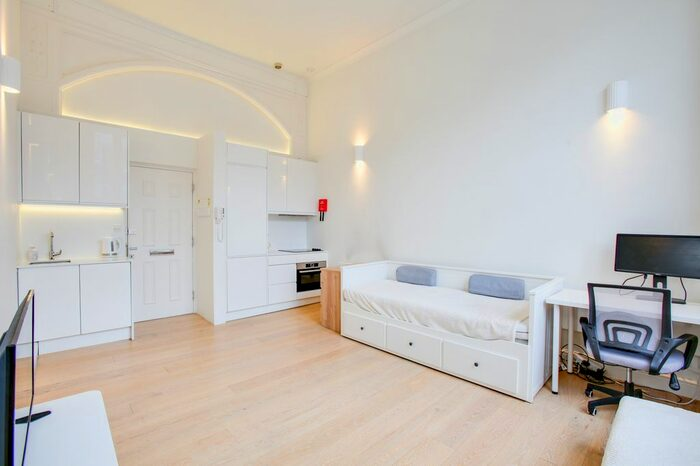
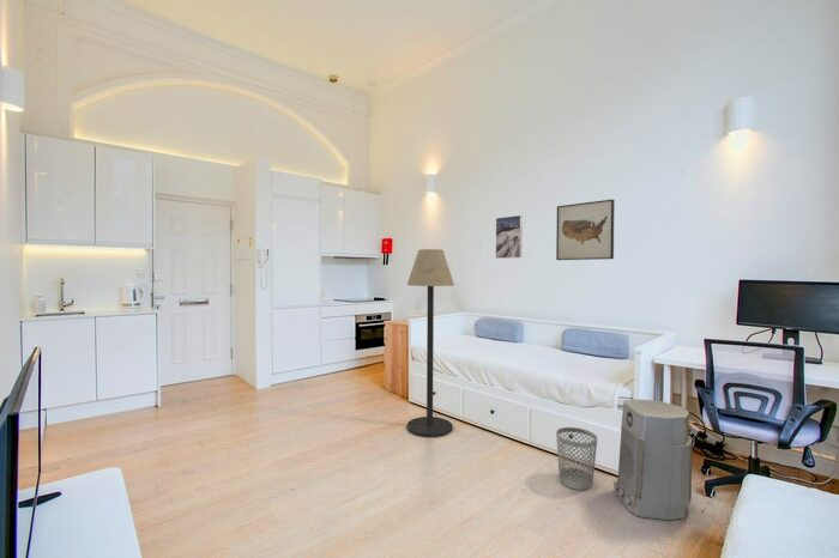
+ wastebasket [555,426,598,491]
+ air purifier [612,399,694,522]
+ wall art [555,199,616,261]
+ floor lamp [406,248,455,438]
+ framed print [495,214,524,260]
